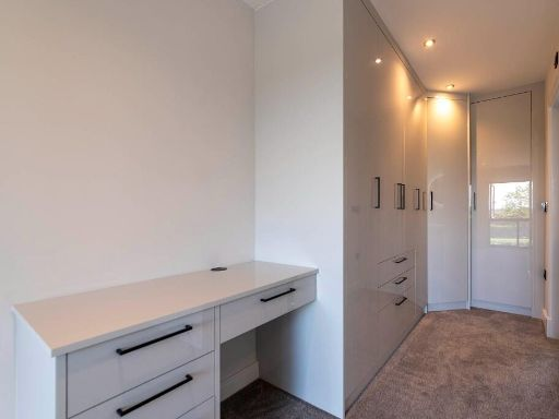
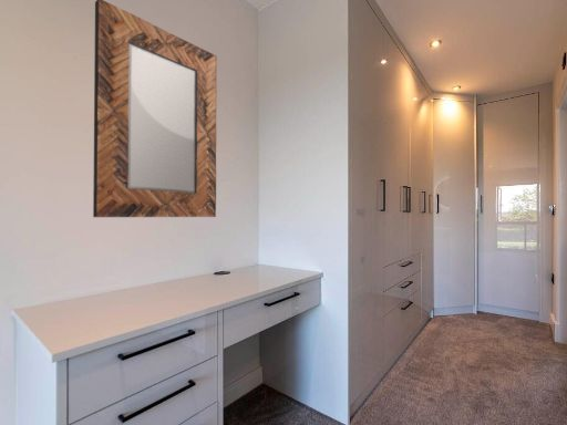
+ home mirror [92,0,218,218]
